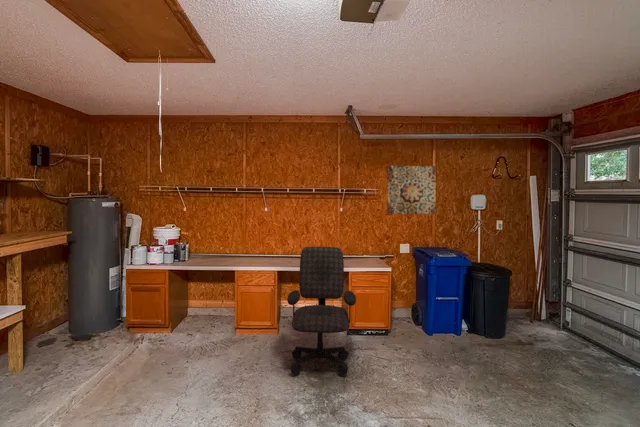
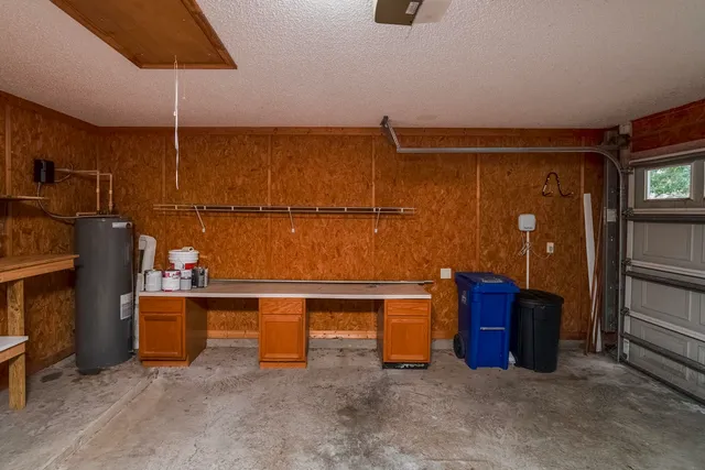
- office chair [286,246,357,377]
- wall art [386,165,437,215]
